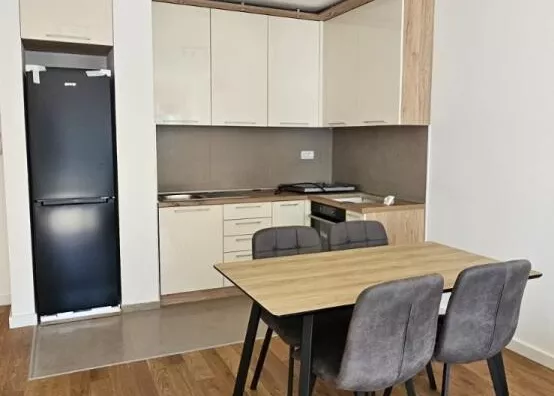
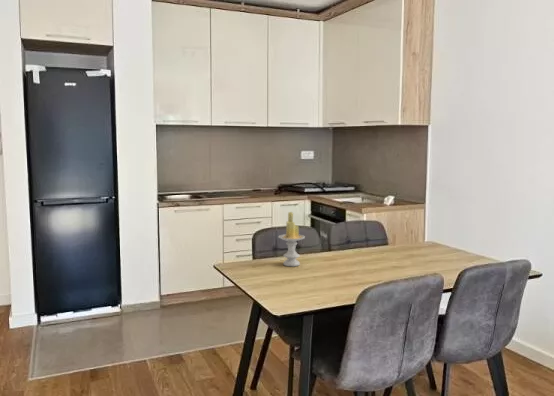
+ candle [277,211,306,267]
